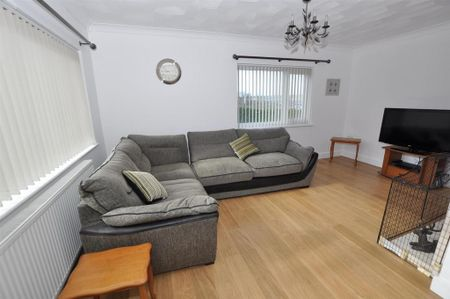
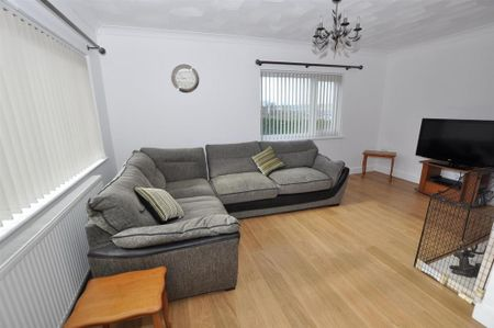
- wall art [324,78,341,97]
